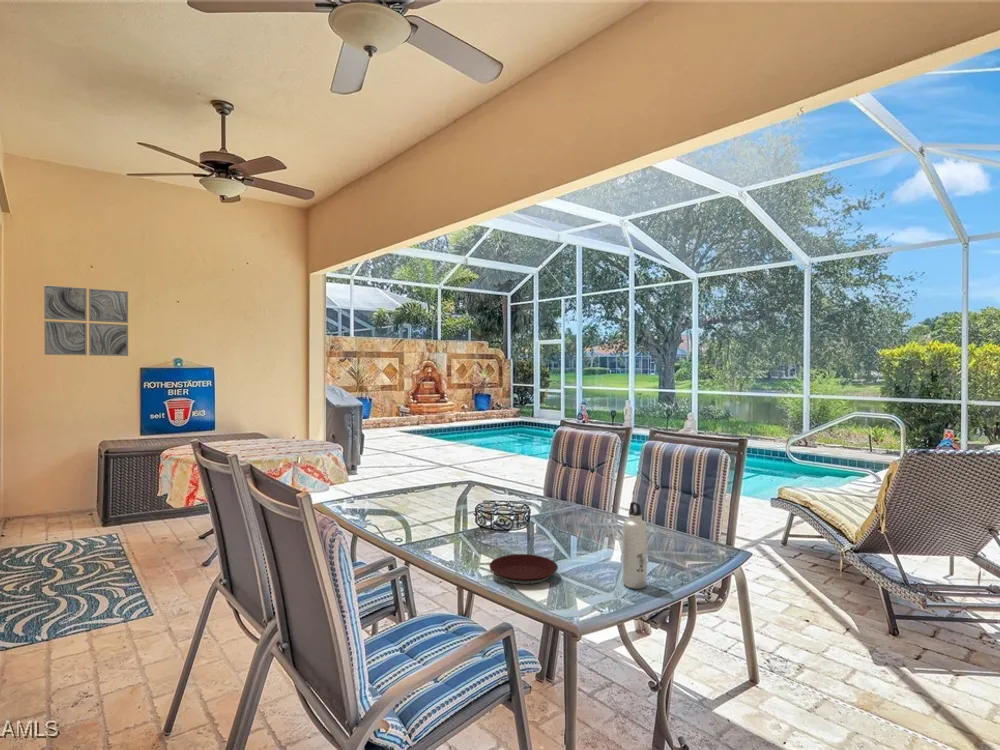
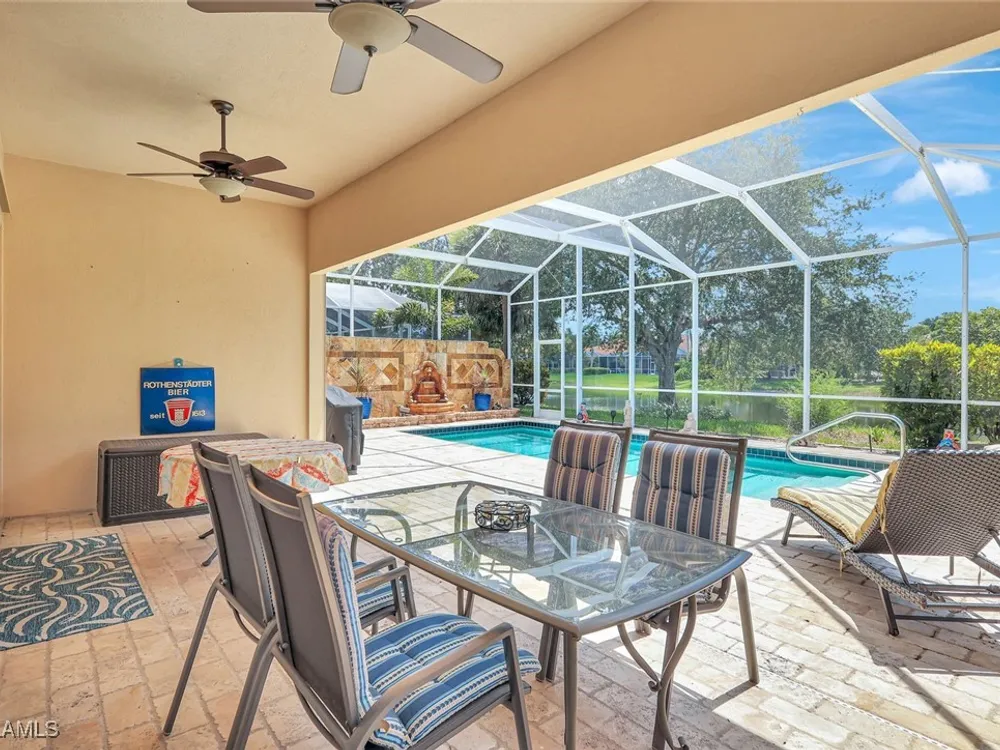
- water bottle [622,501,648,590]
- plate [488,553,559,586]
- wall art [43,284,129,357]
